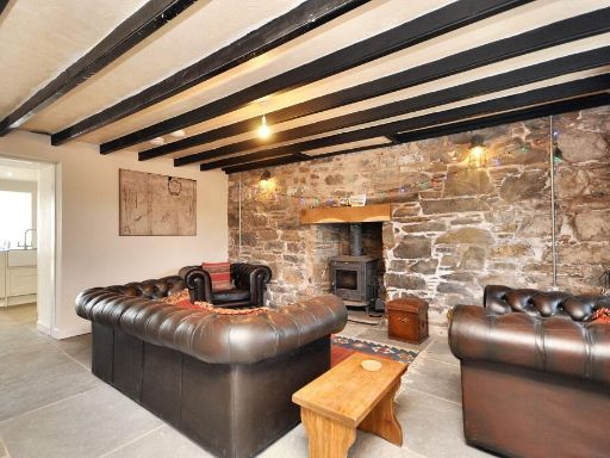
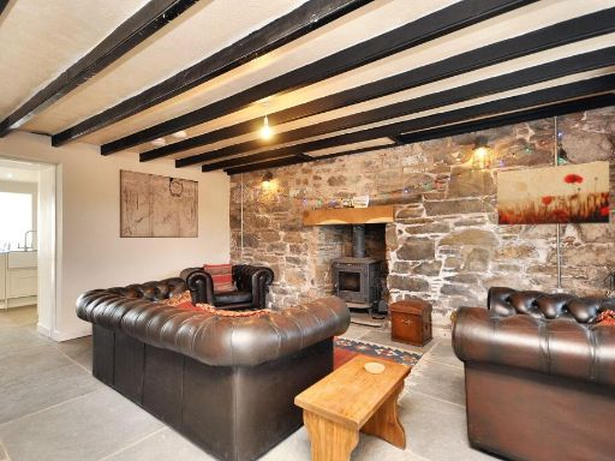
+ wall art [496,160,610,226]
